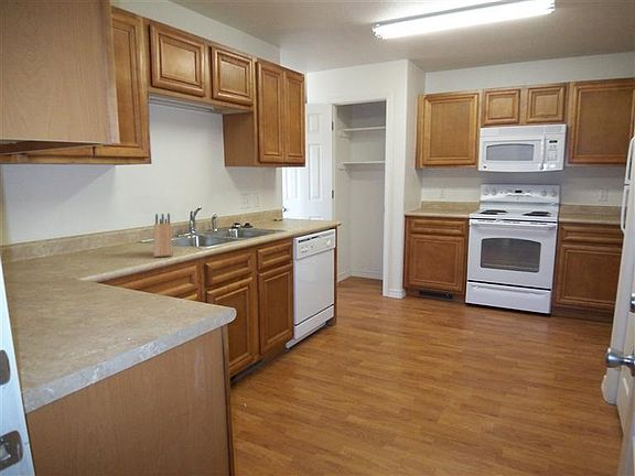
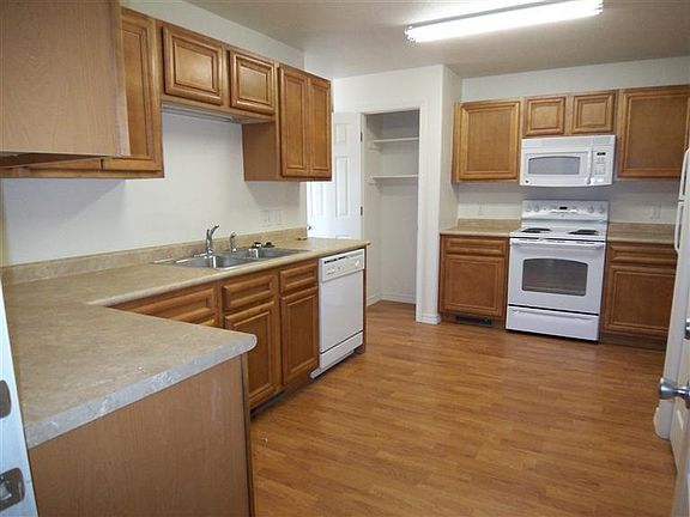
- knife block [153,213,173,258]
